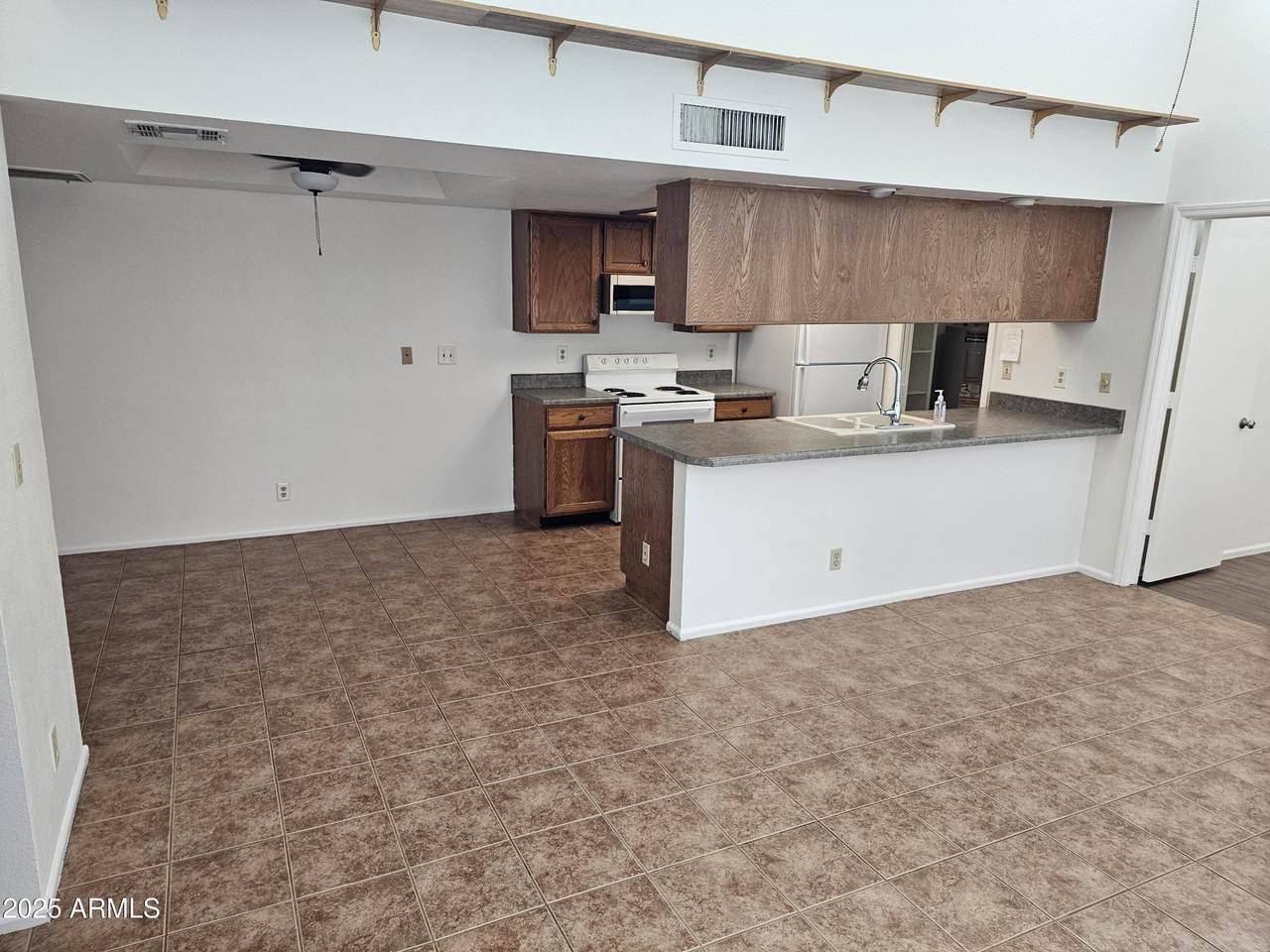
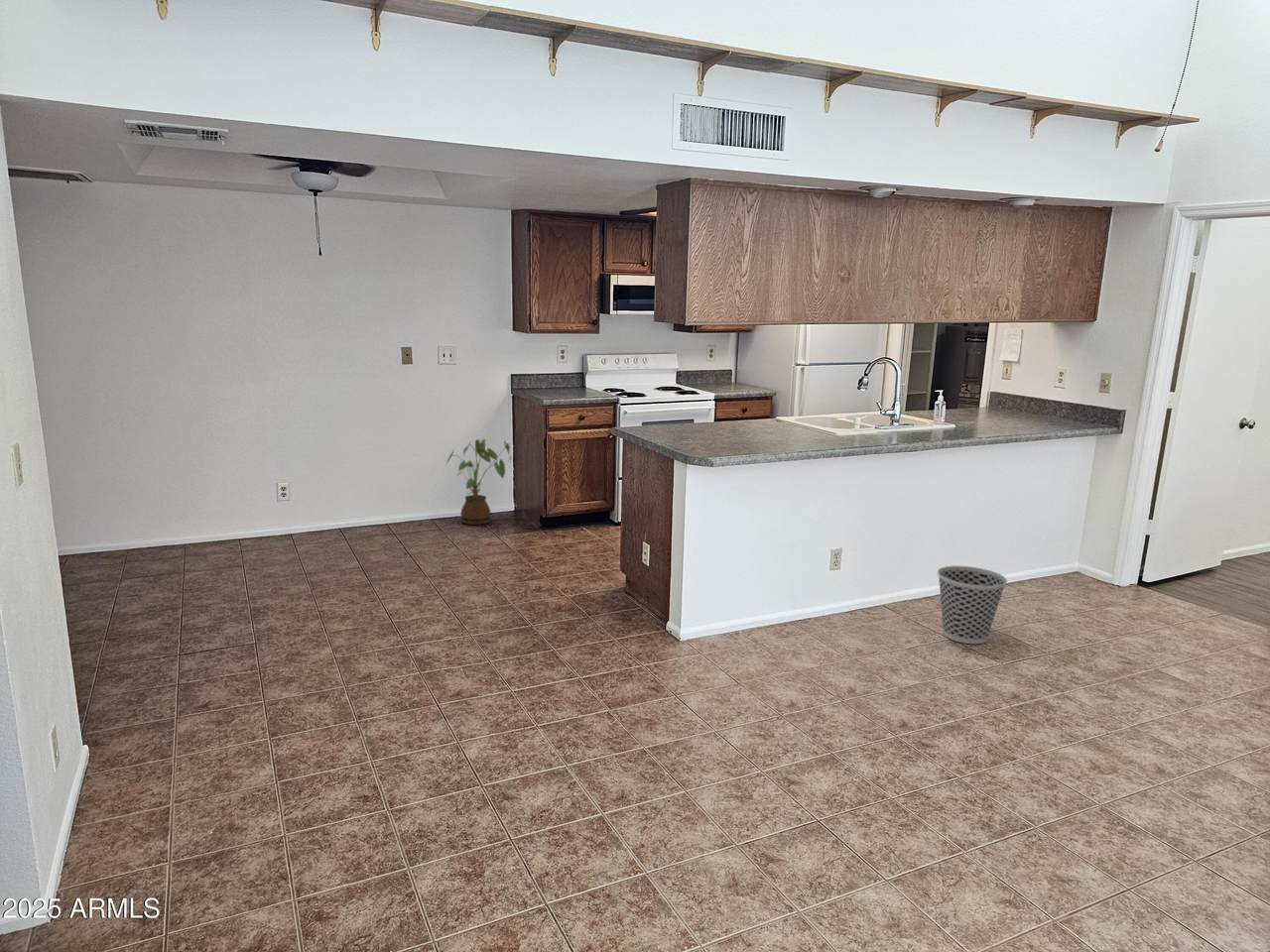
+ house plant [445,438,513,526]
+ wastebasket [937,565,1008,645]
